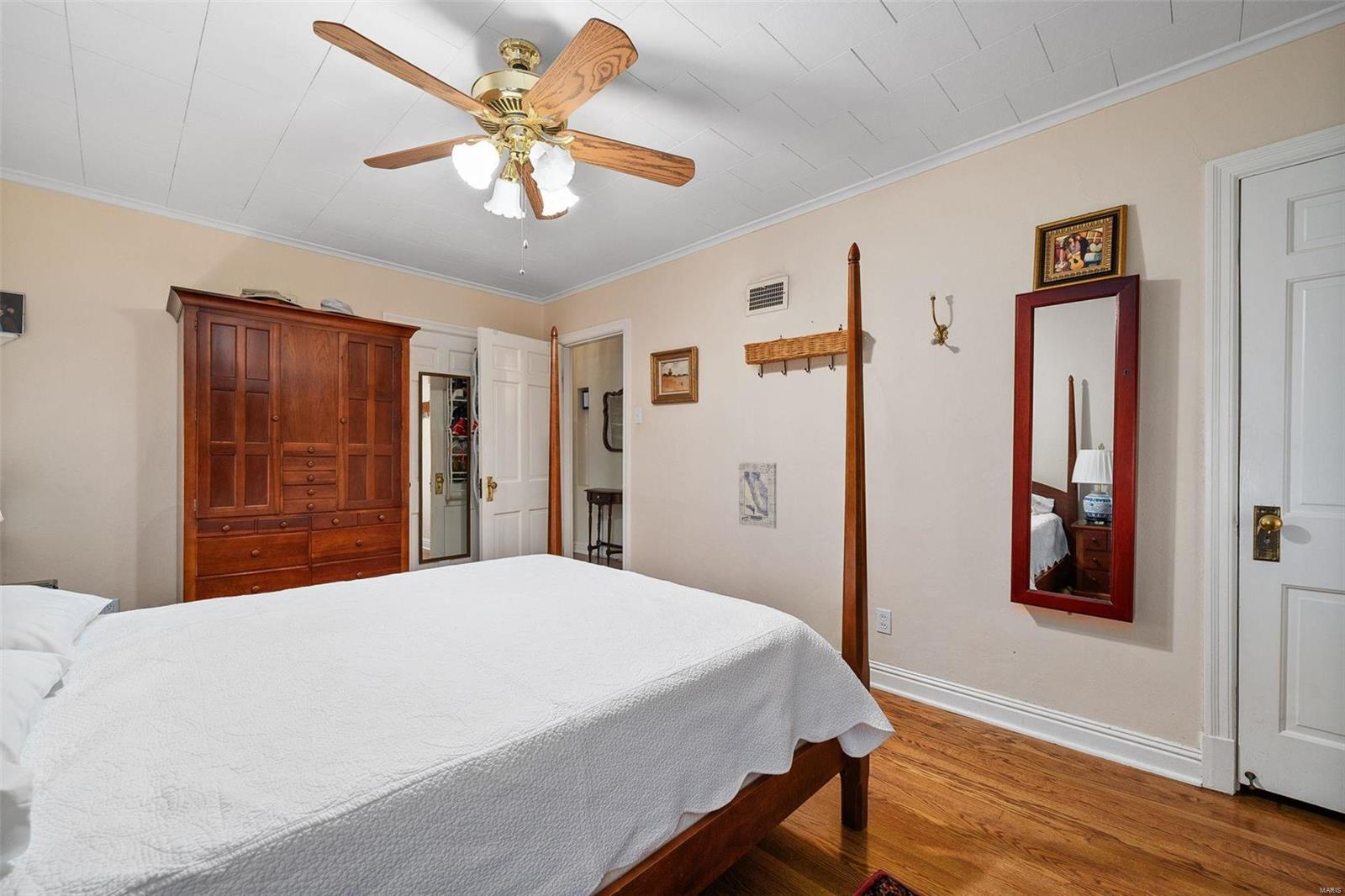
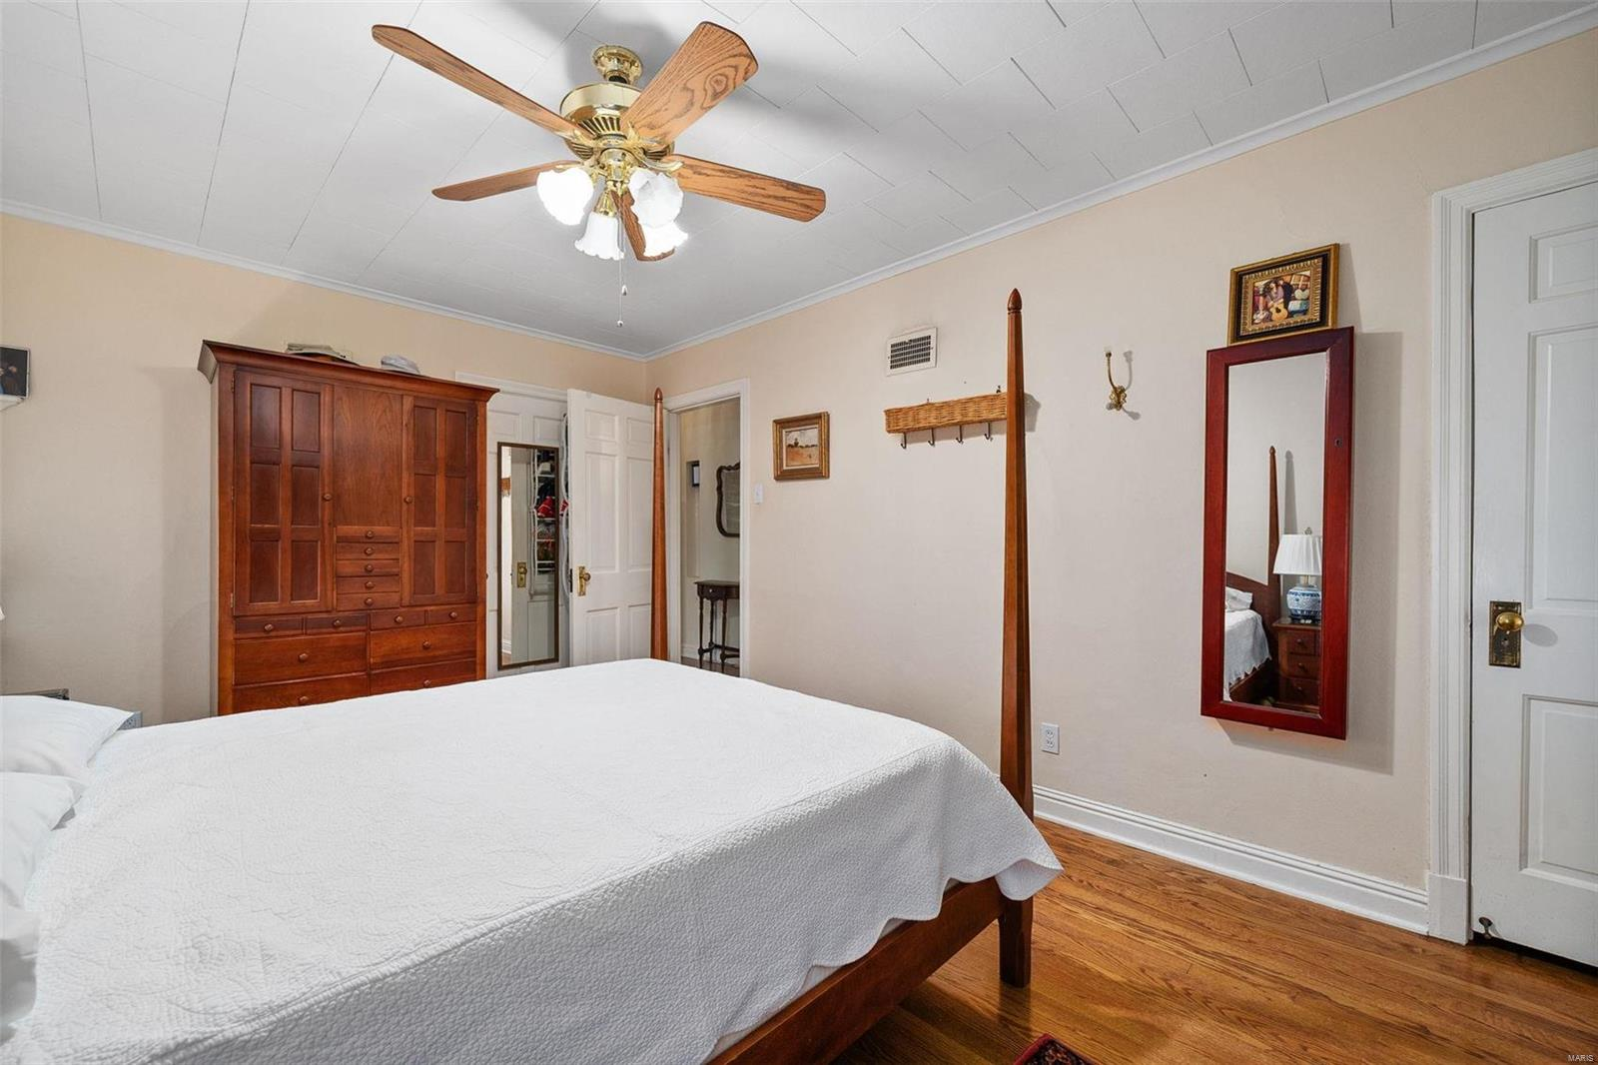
- wall art [738,461,778,530]
